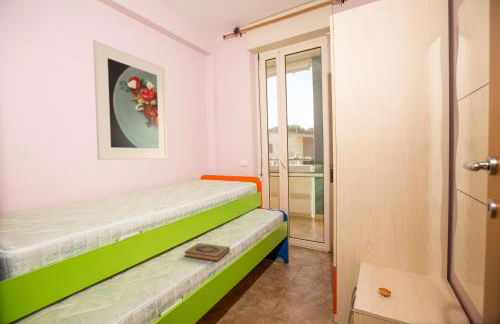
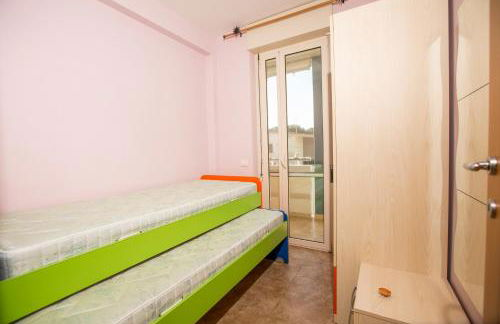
- hardback book [184,242,231,262]
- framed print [92,40,168,161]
